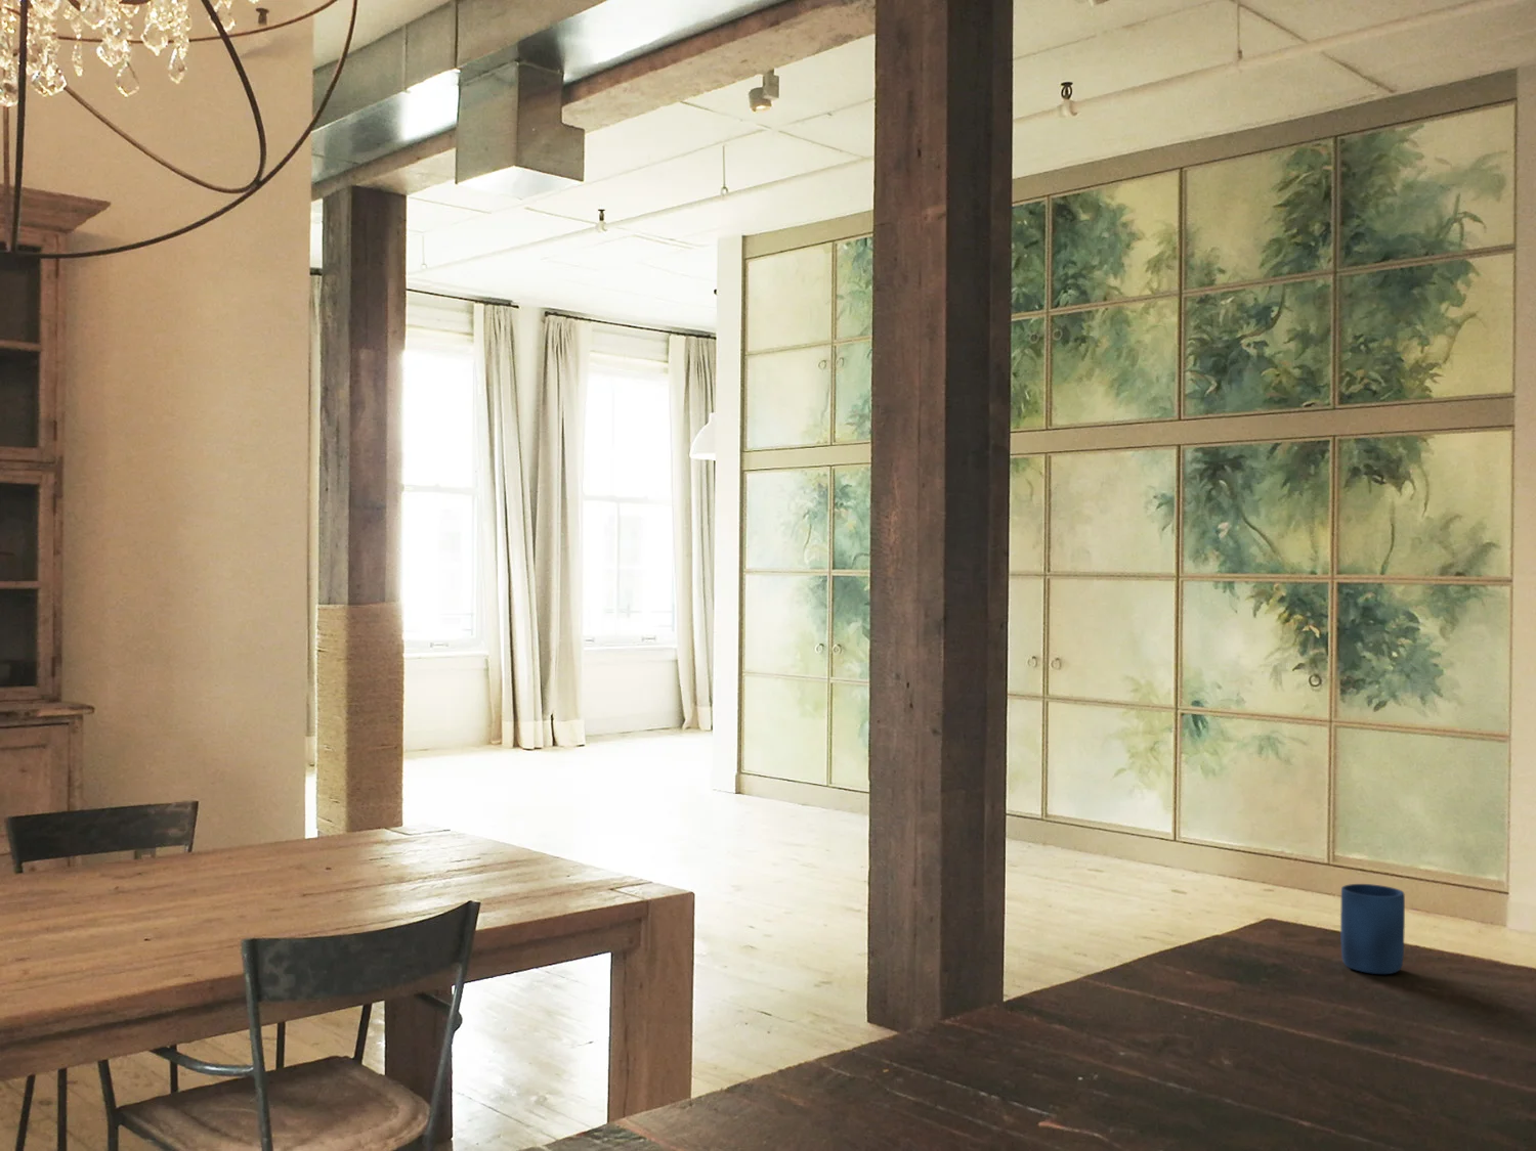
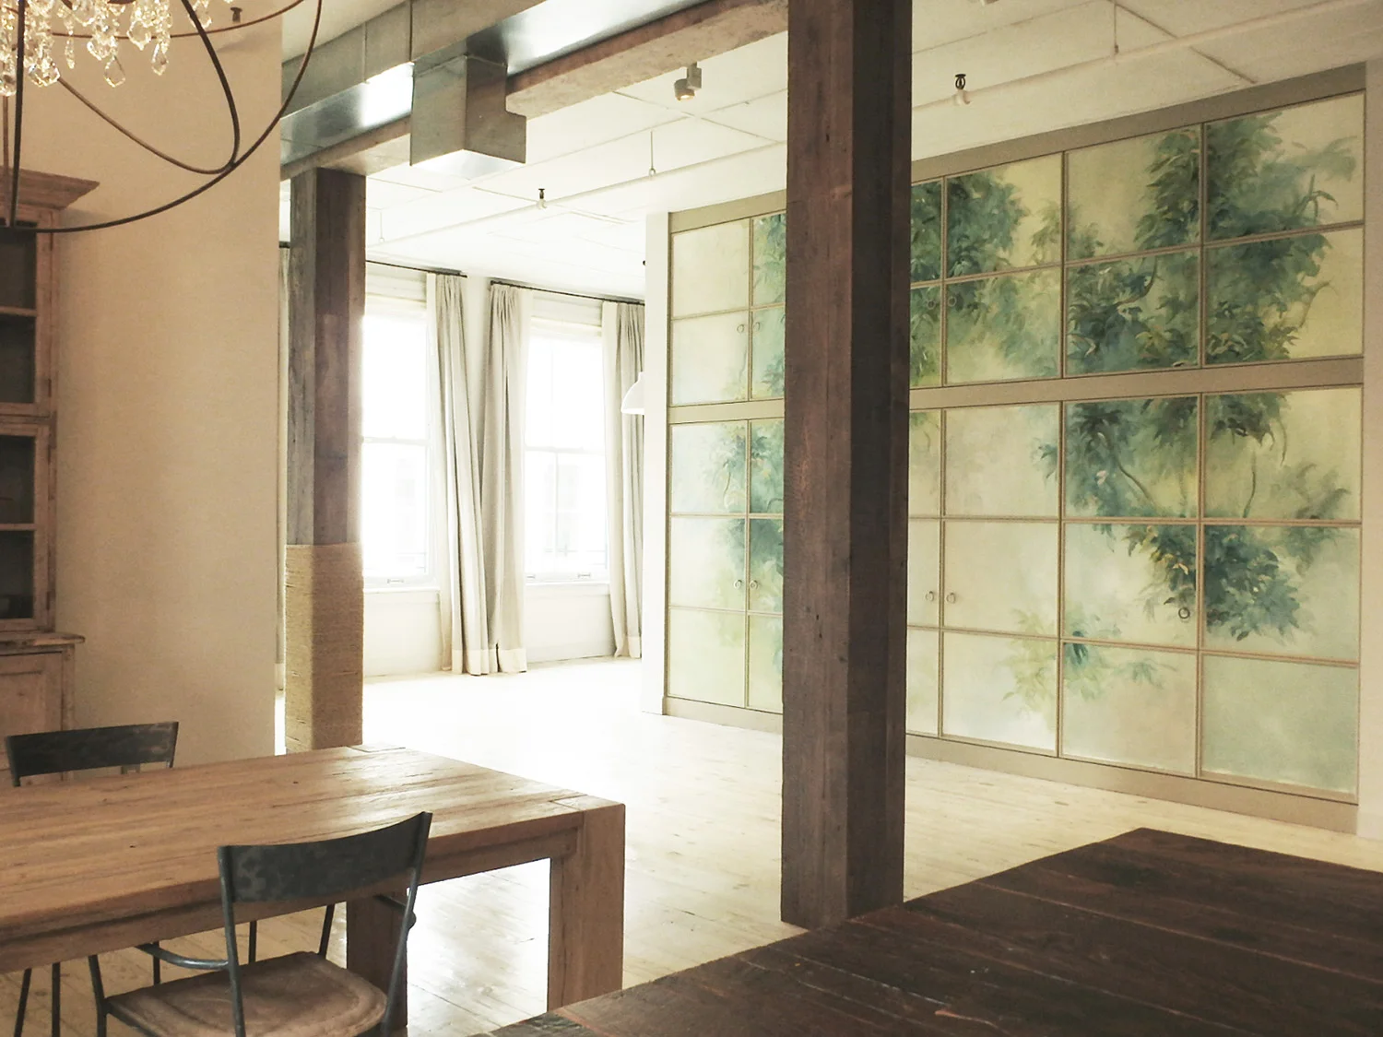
- mug [1339,883,1405,974]
